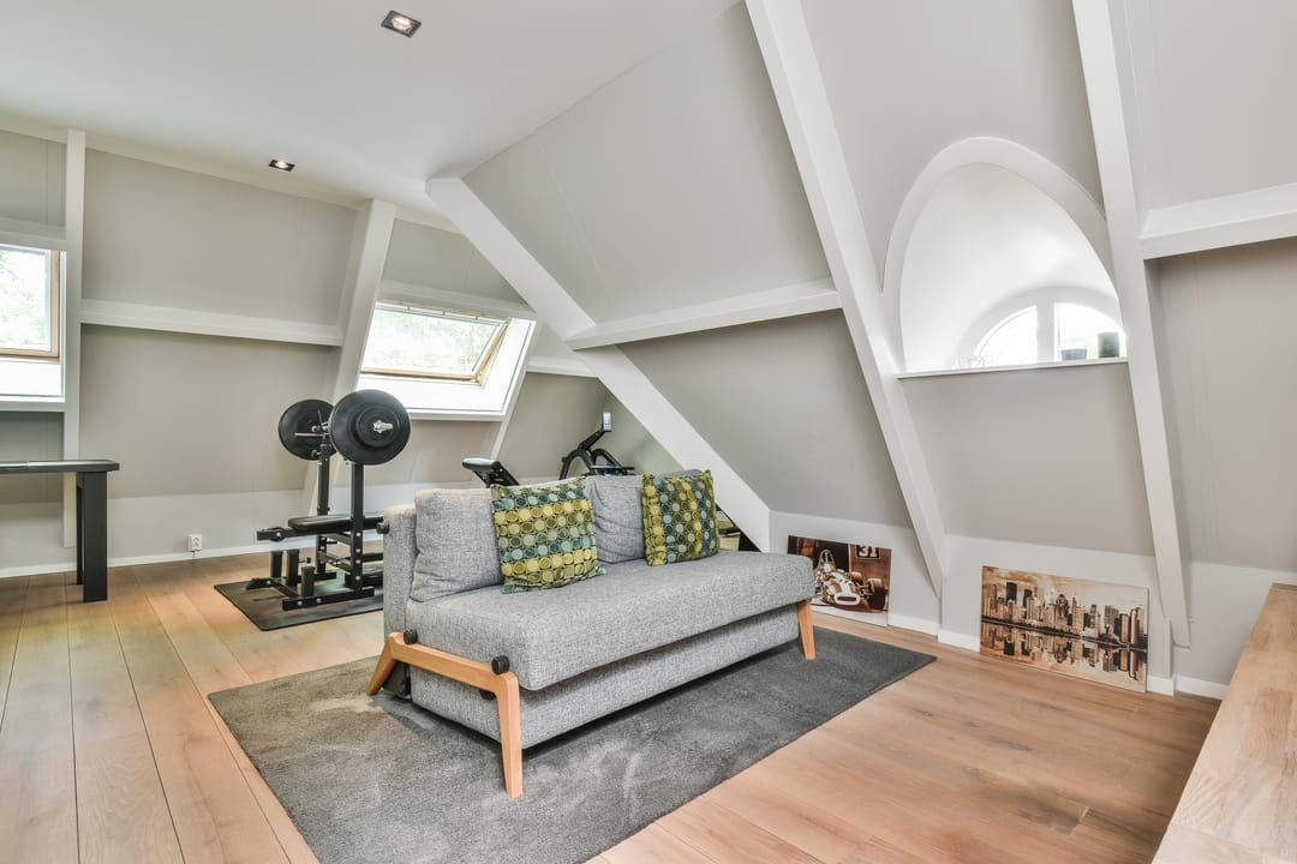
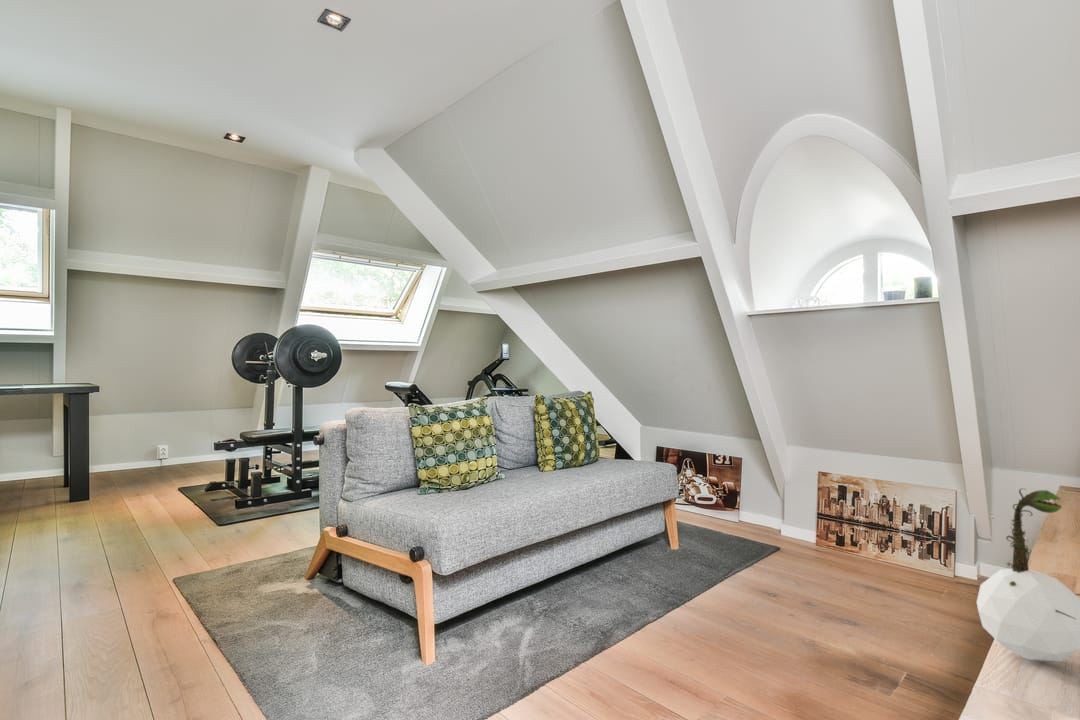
+ plant [955,487,1080,662]
